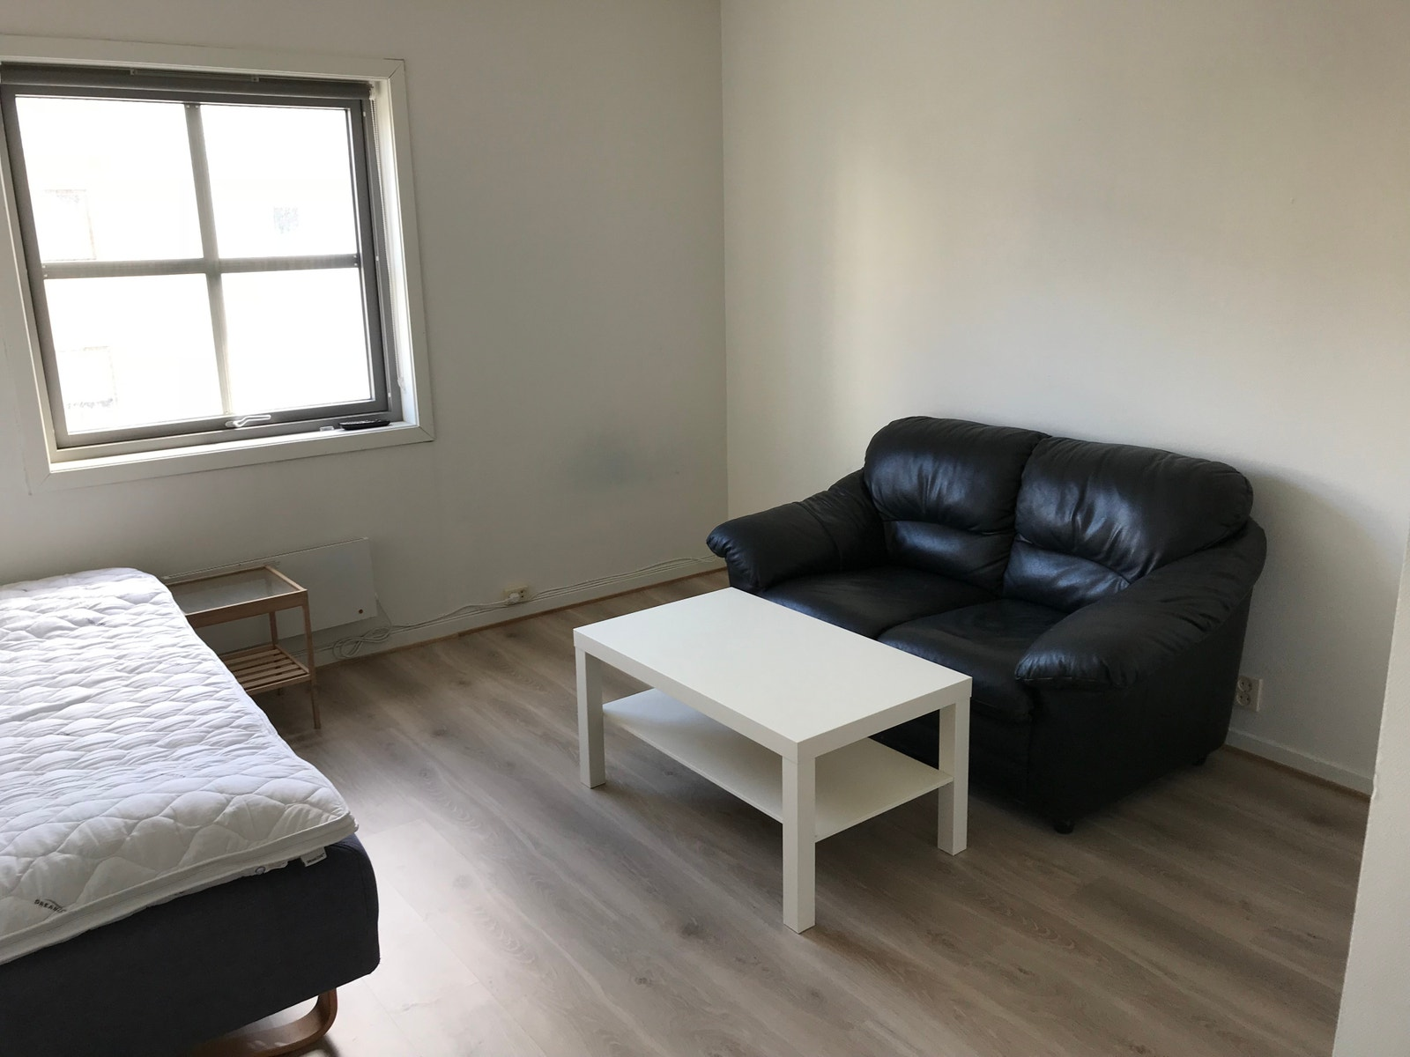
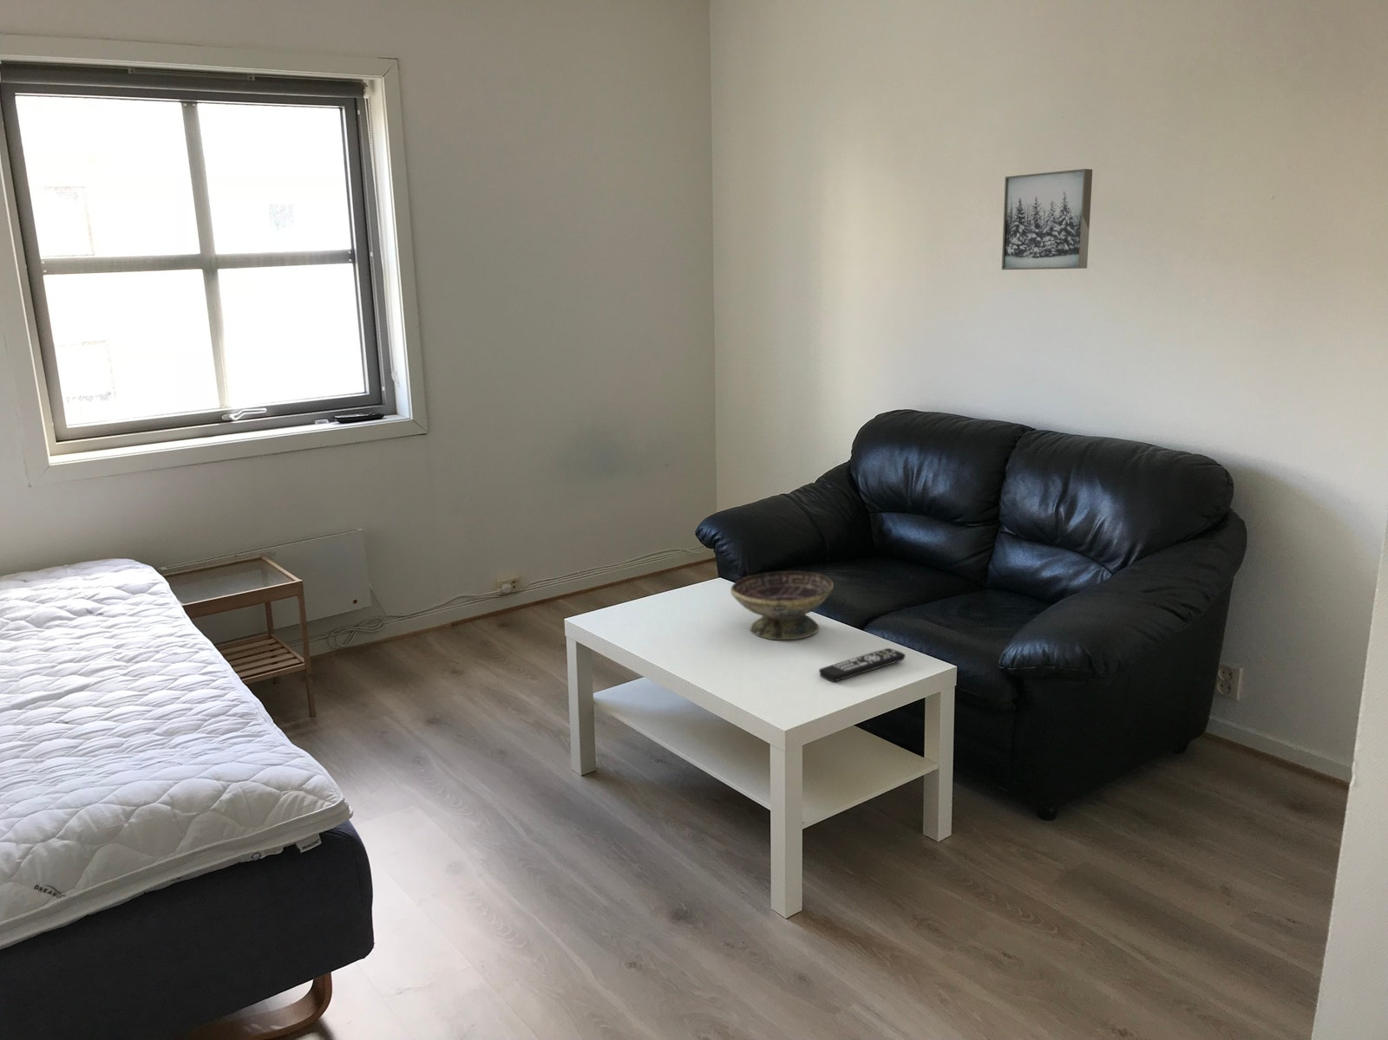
+ wall art [1001,168,1093,271]
+ decorative bowl [730,570,835,641]
+ remote control [819,648,906,683]
